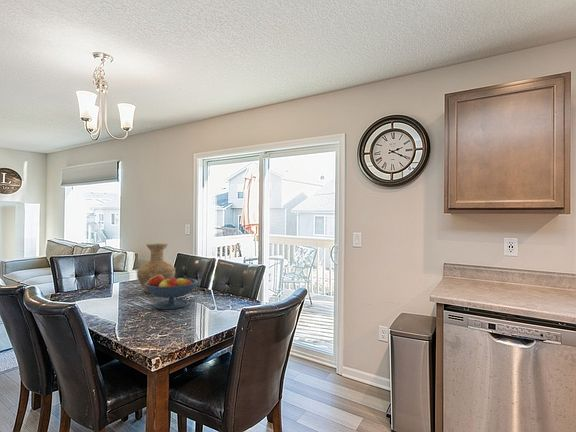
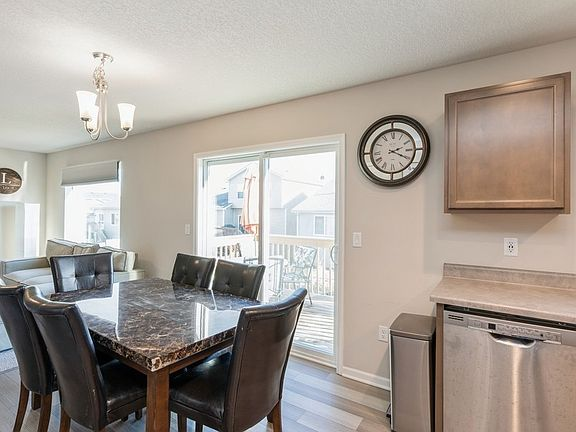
- fruit bowl [145,275,199,310]
- vase [136,242,176,294]
